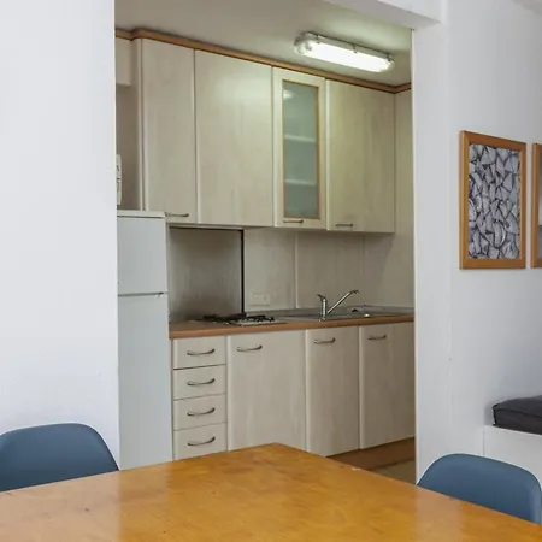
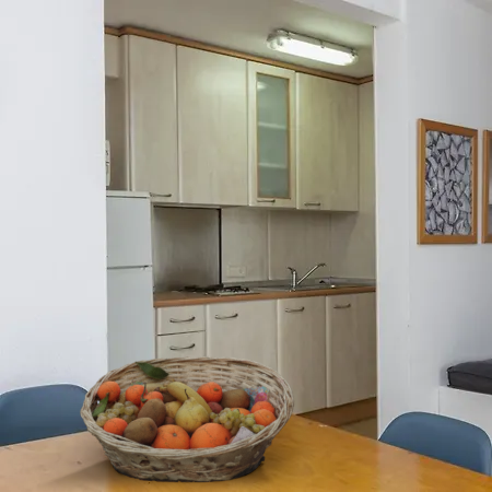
+ fruit basket [79,355,295,483]
